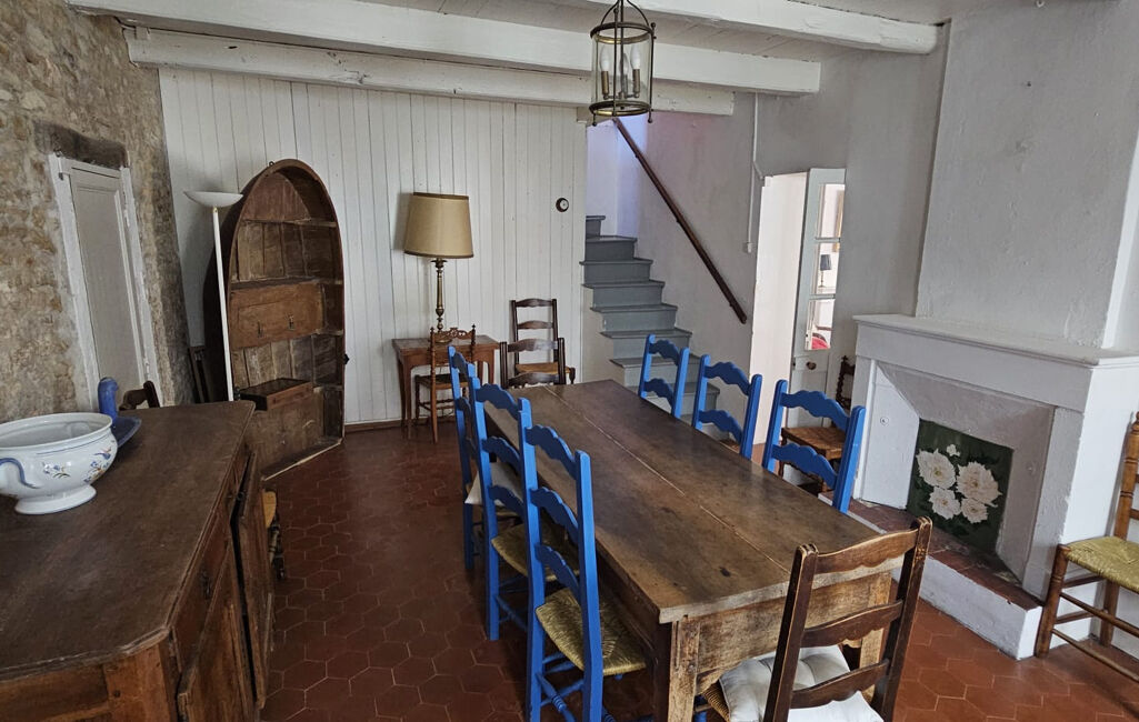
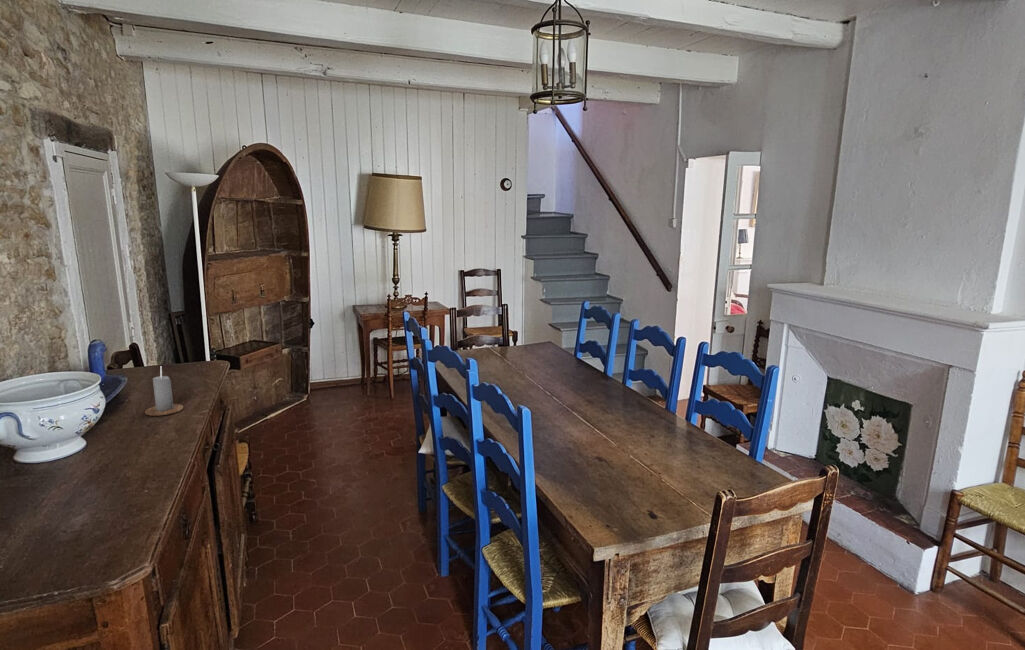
+ candle [144,367,184,417]
